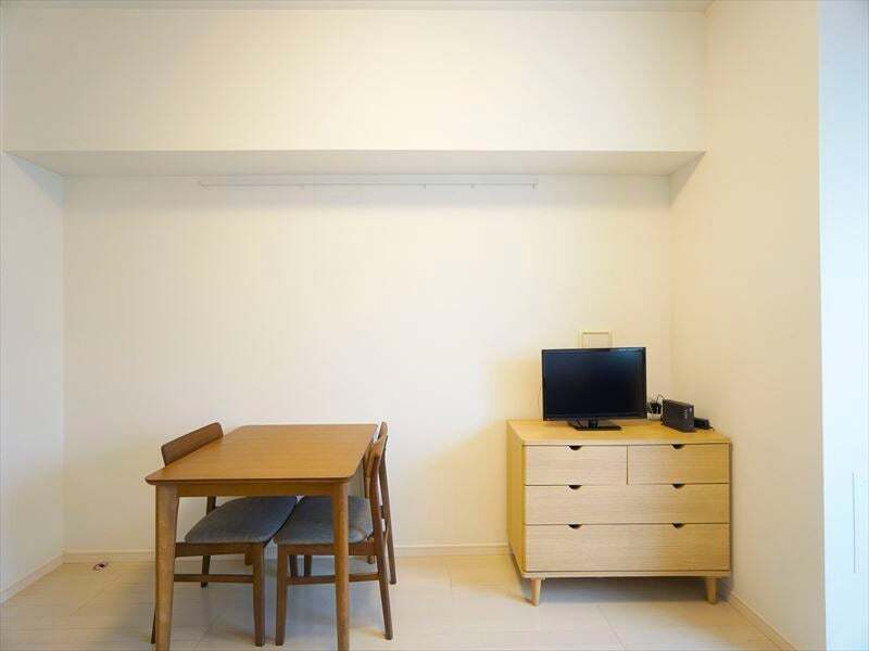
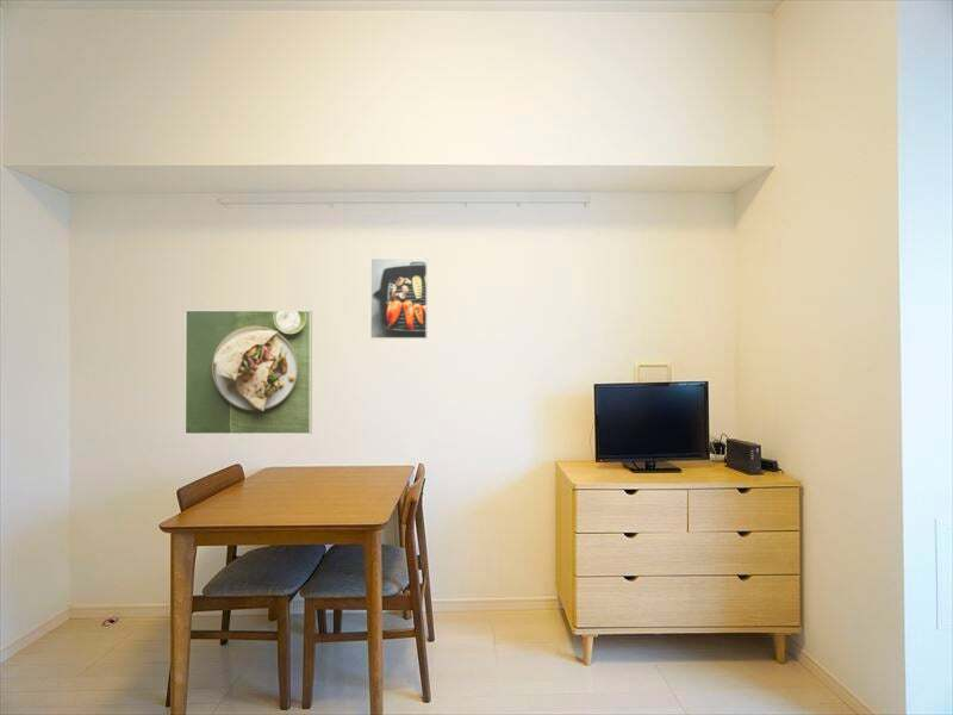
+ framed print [183,309,313,435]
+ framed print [369,257,429,340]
